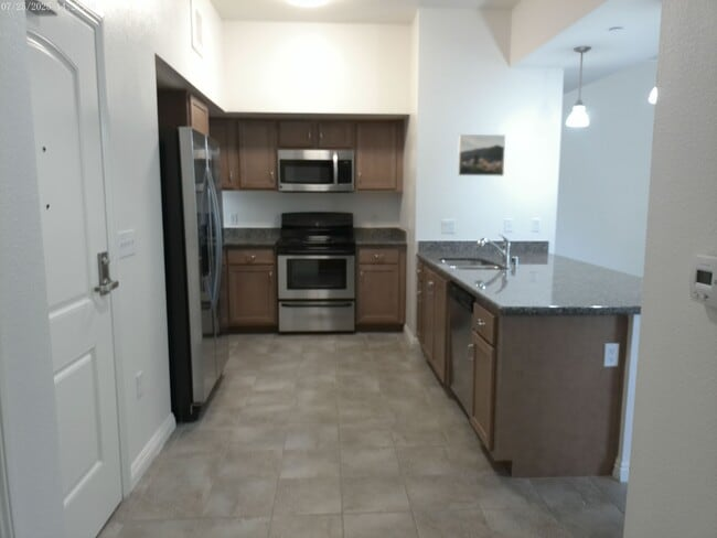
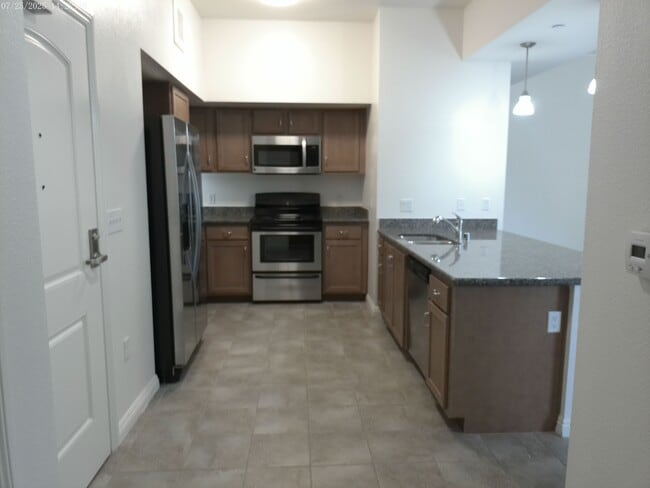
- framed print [457,133,506,177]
